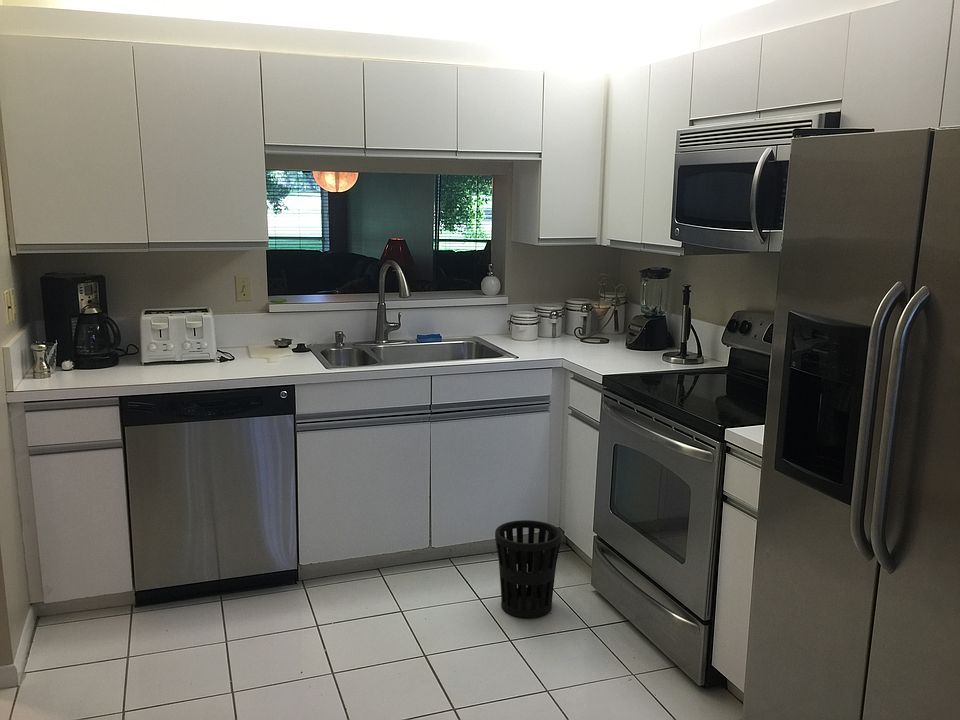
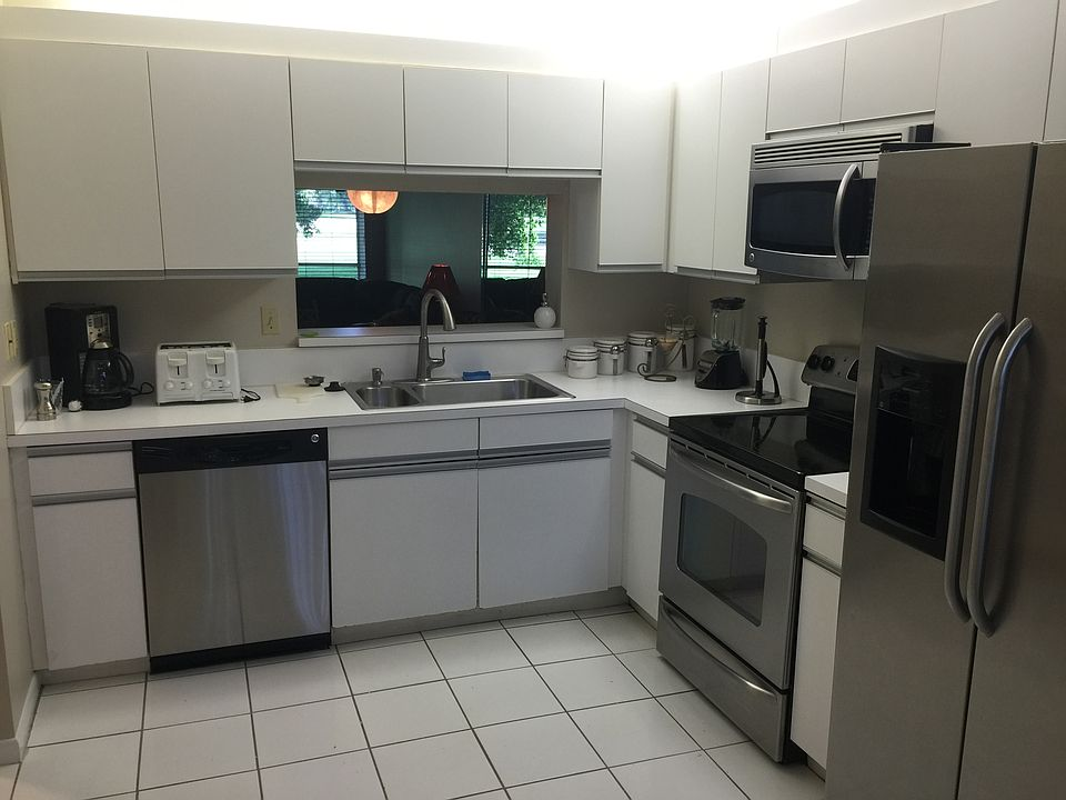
- wastebasket [494,519,562,619]
